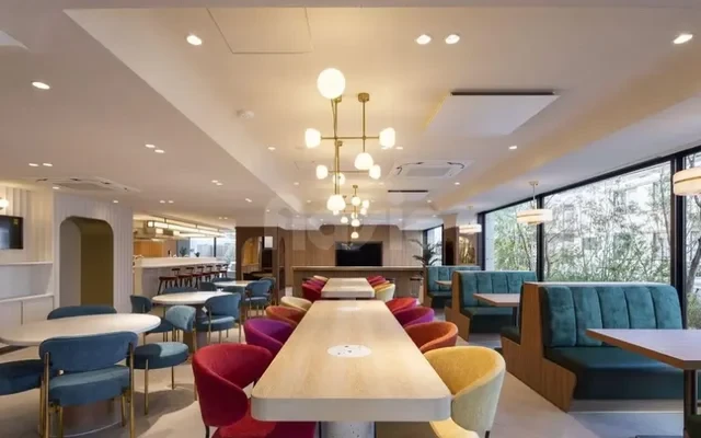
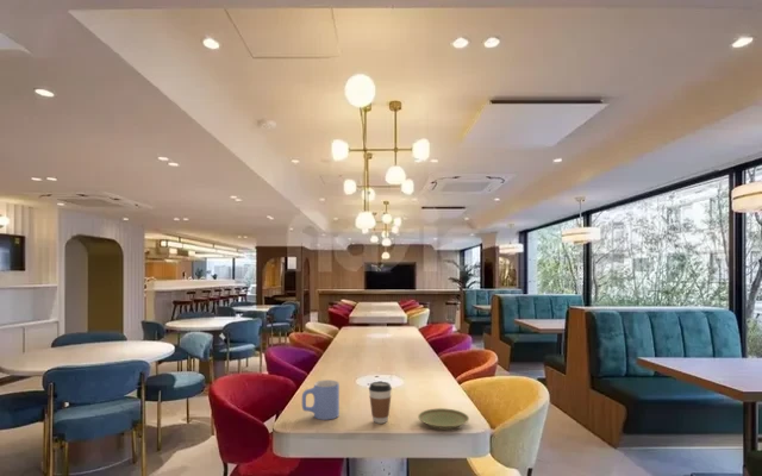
+ mug [301,378,341,421]
+ plate [417,407,470,431]
+ coffee cup [368,381,393,425]
